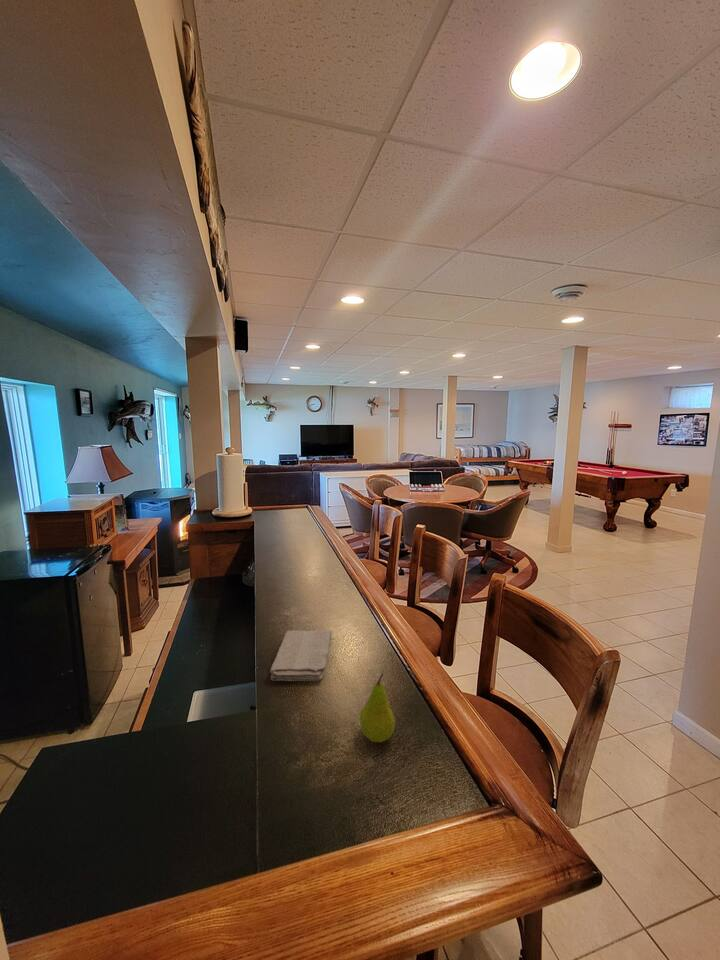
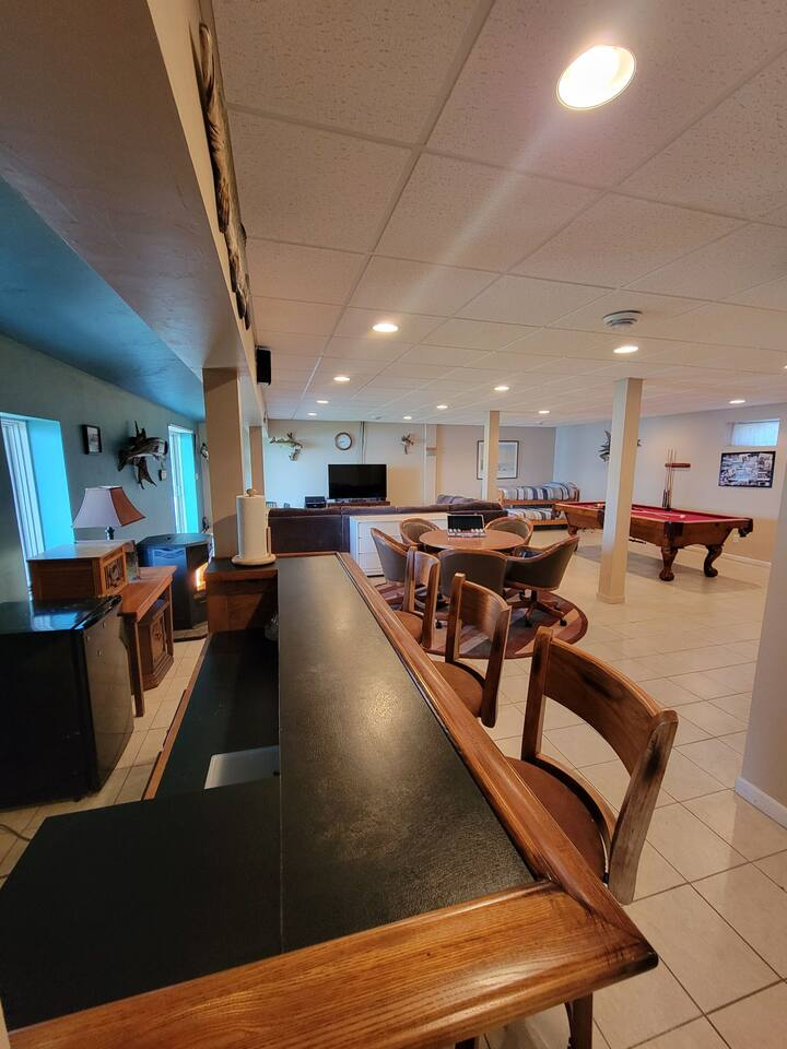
- washcloth [269,629,332,682]
- fruit [359,672,396,743]
